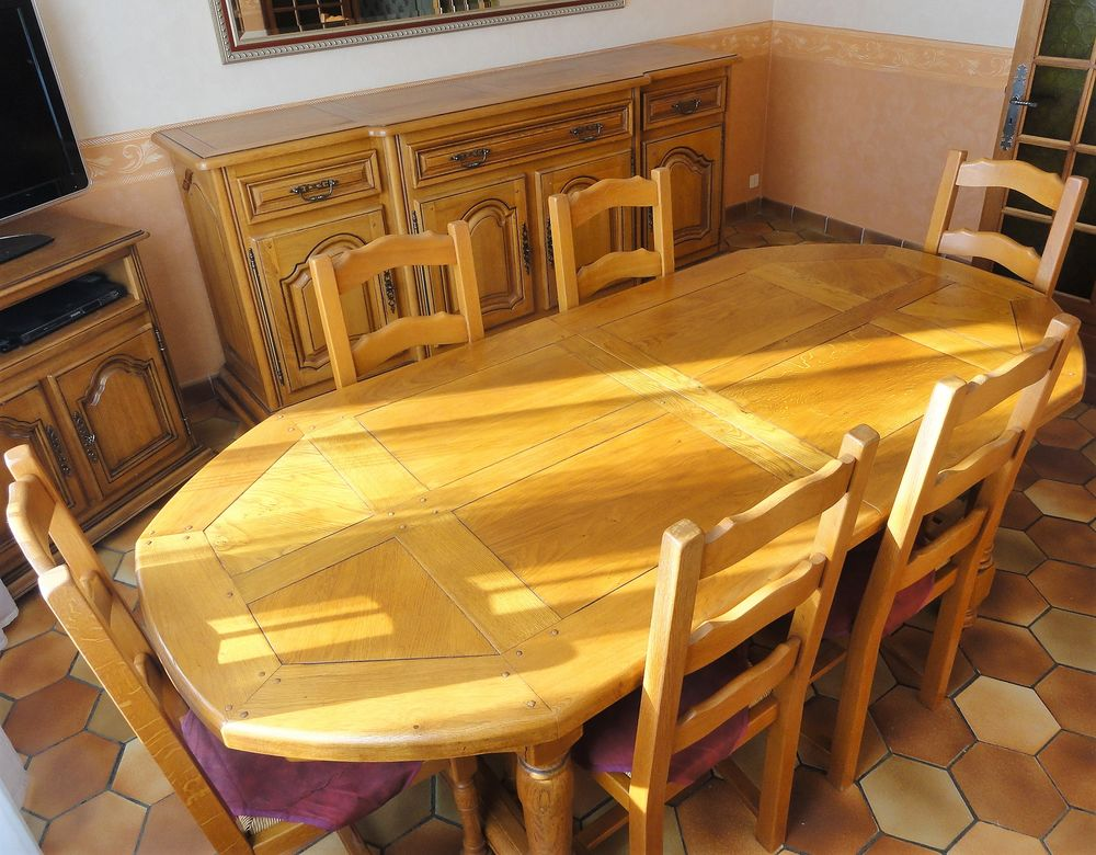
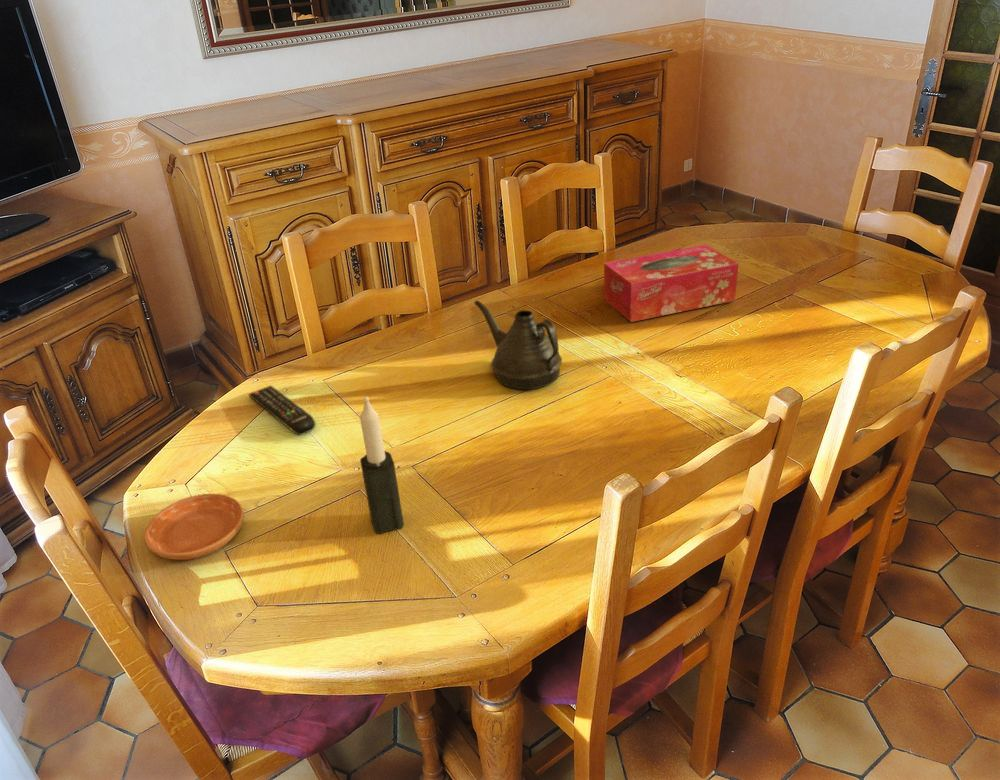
+ tissue box [603,244,739,323]
+ candle [359,396,405,535]
+ remote control [248,384,317,436]
+ teapot [474,300,563,390]
+ saucer [144,493,245,561]
